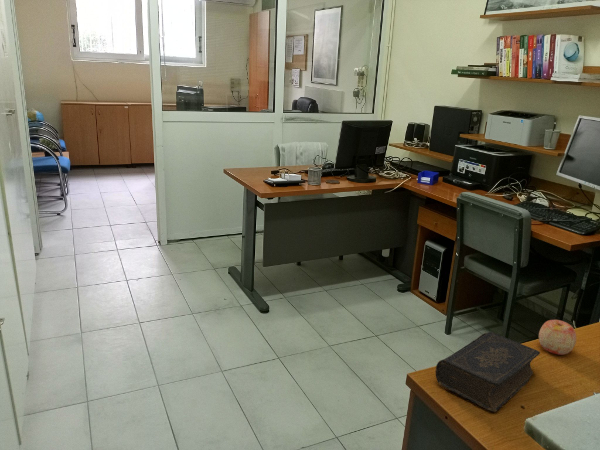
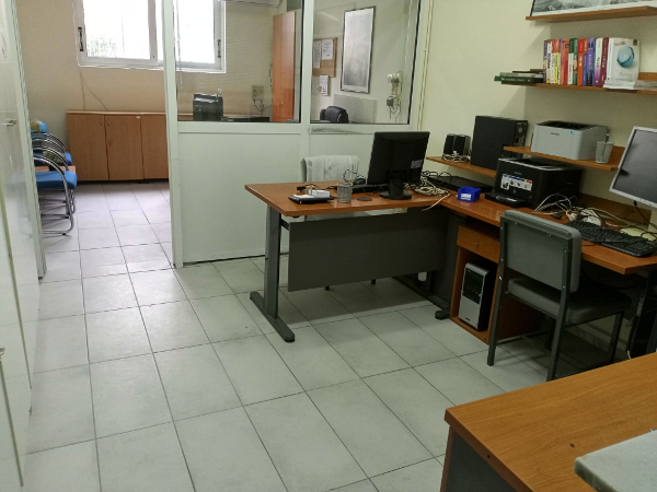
- book [434,331,541,413]
- apple [538,319,577,356]
